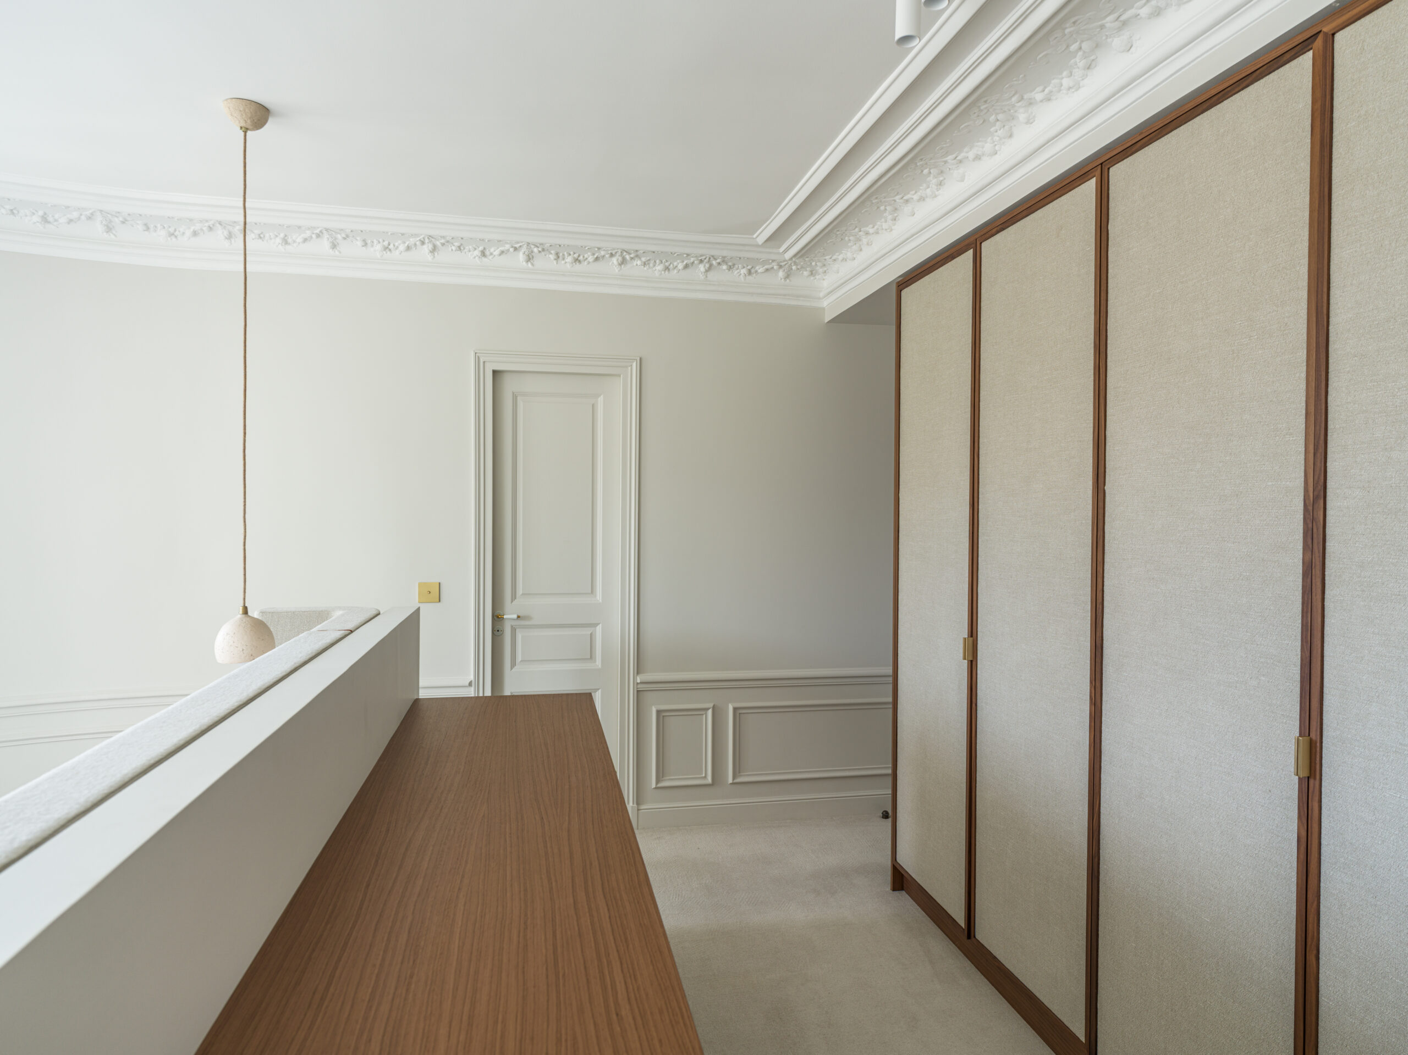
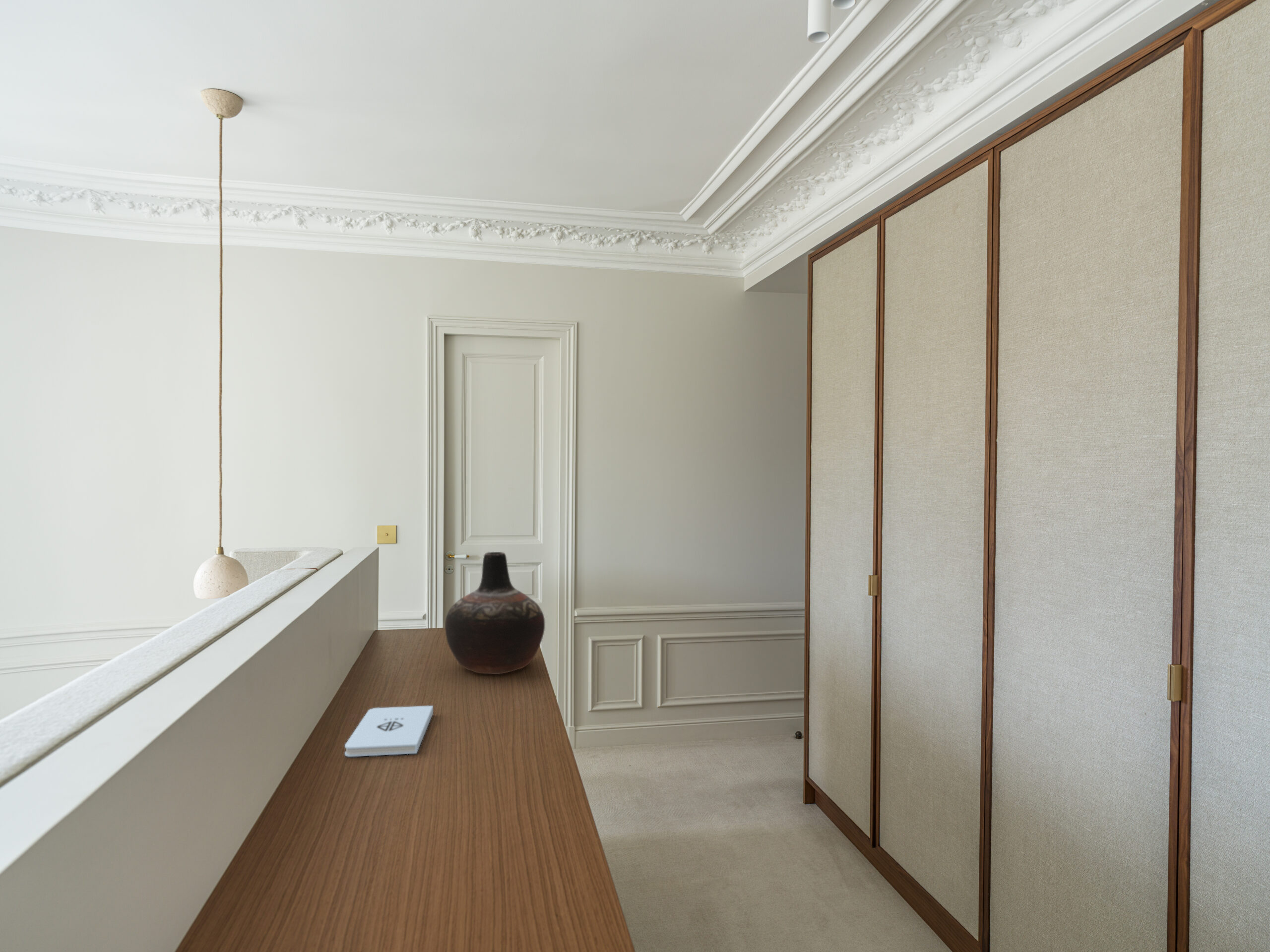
+ notepad [344,705,434,757]
+ vase [445,551,545,675]
